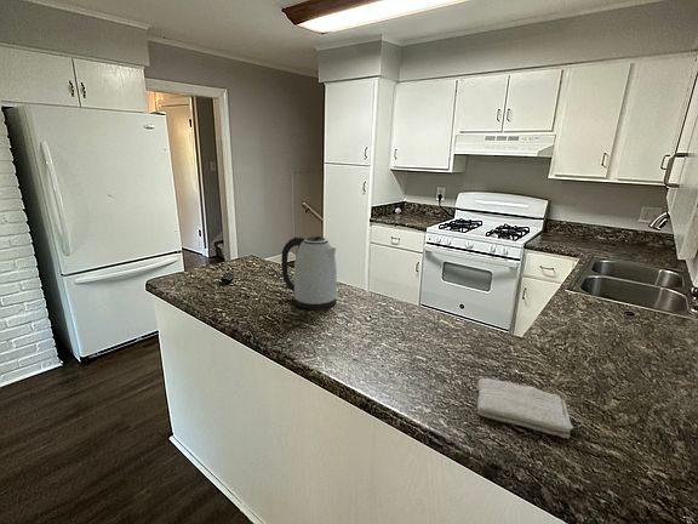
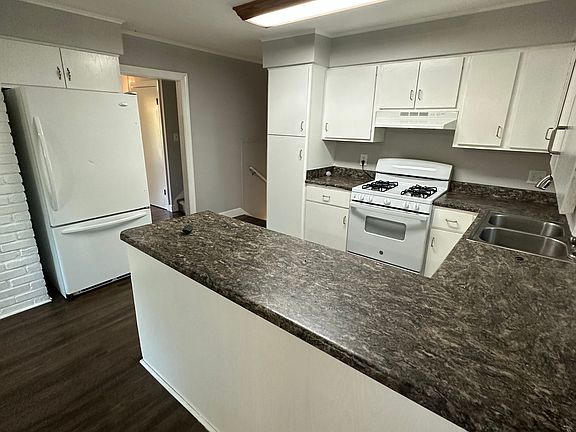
- washcloth [476,377,574,439]
- kettle [280,235,338,311]
